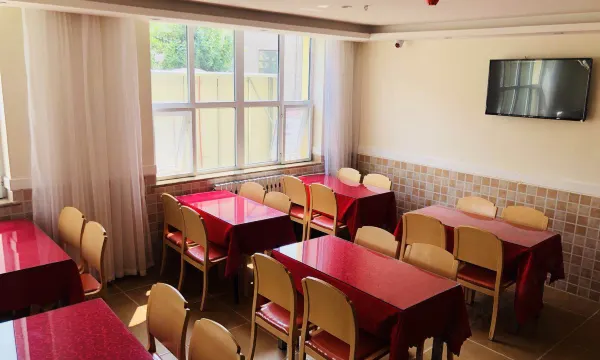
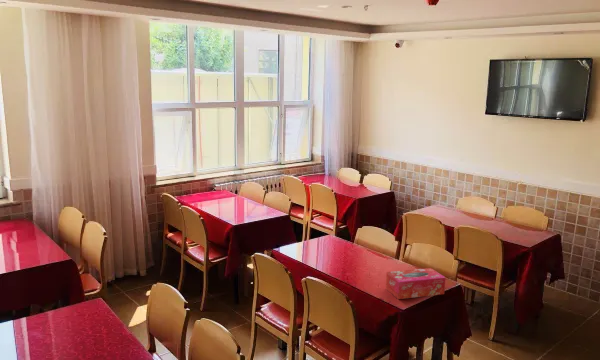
+ tissue box [385,267,446,300]
